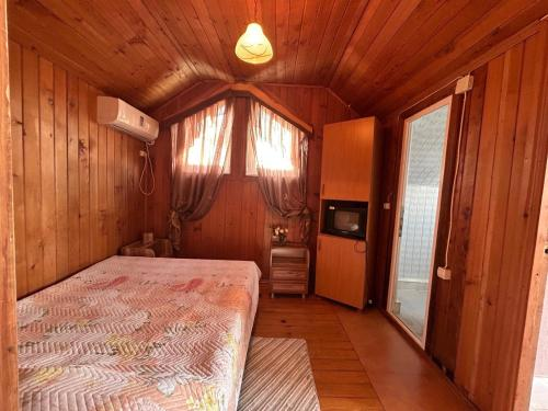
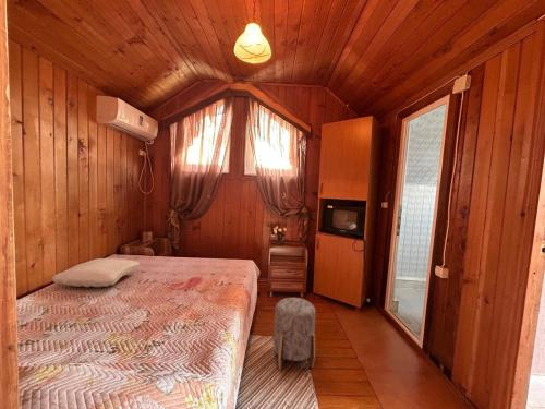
+ pillow [51,257,142,288]
+ stool [272,297,317,371]
